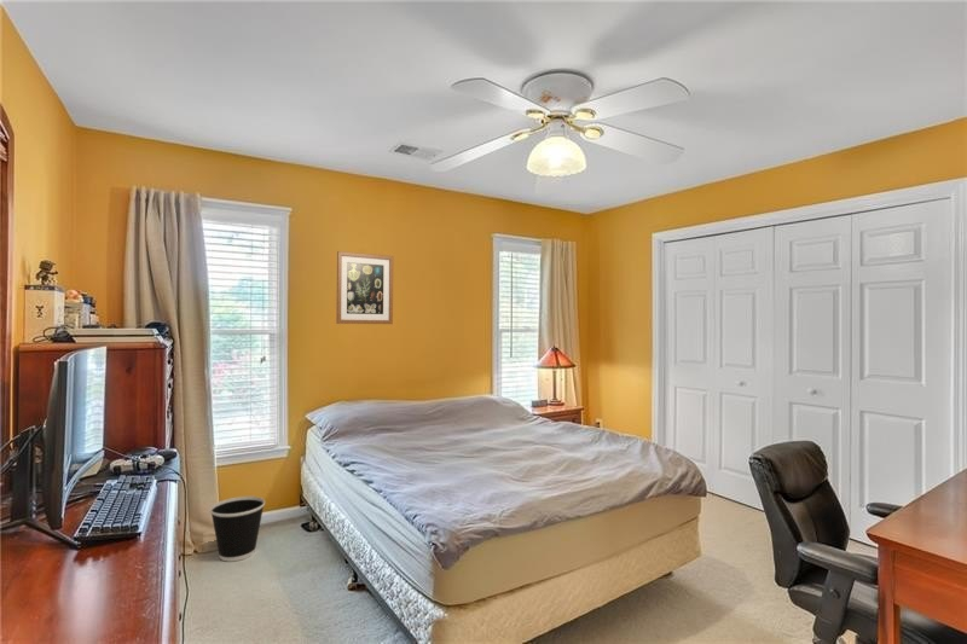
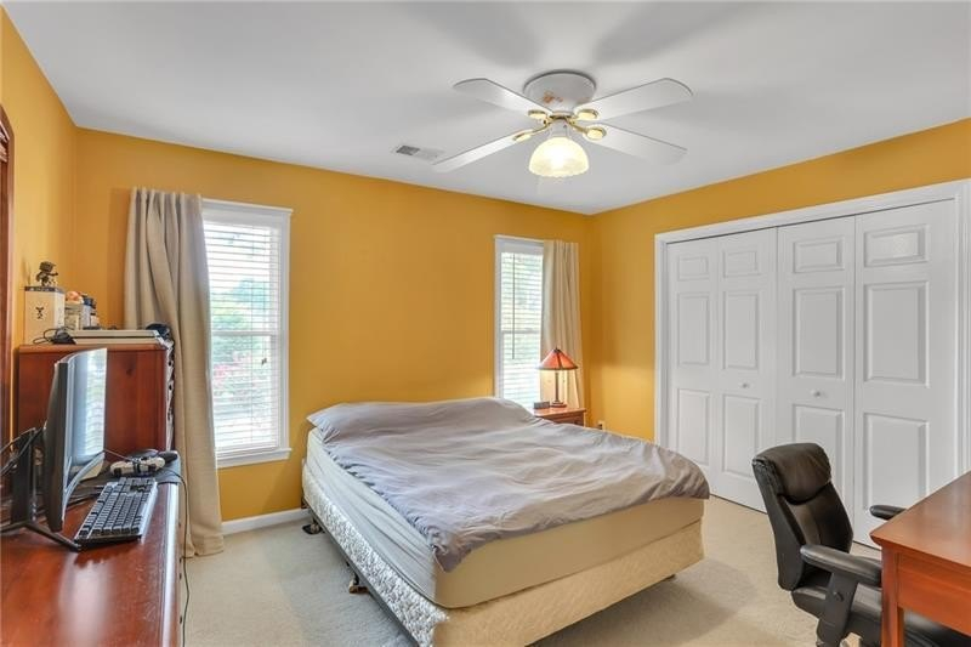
- wastebasket [209,495,266,563]
- wall art [335,250,394,325]
